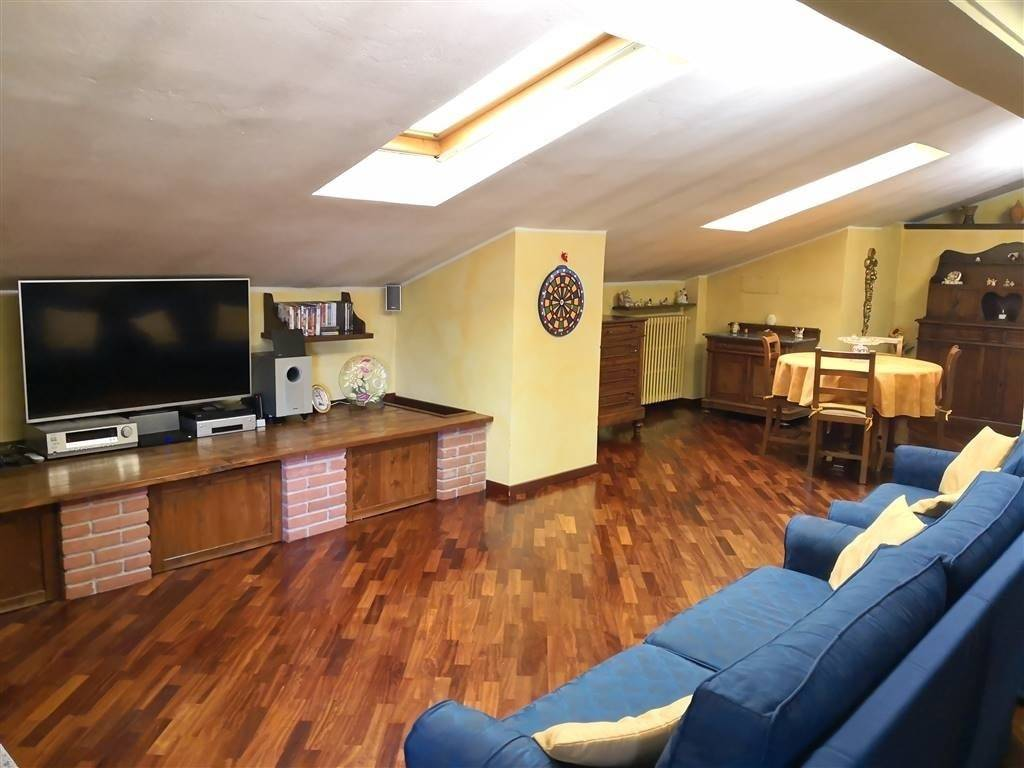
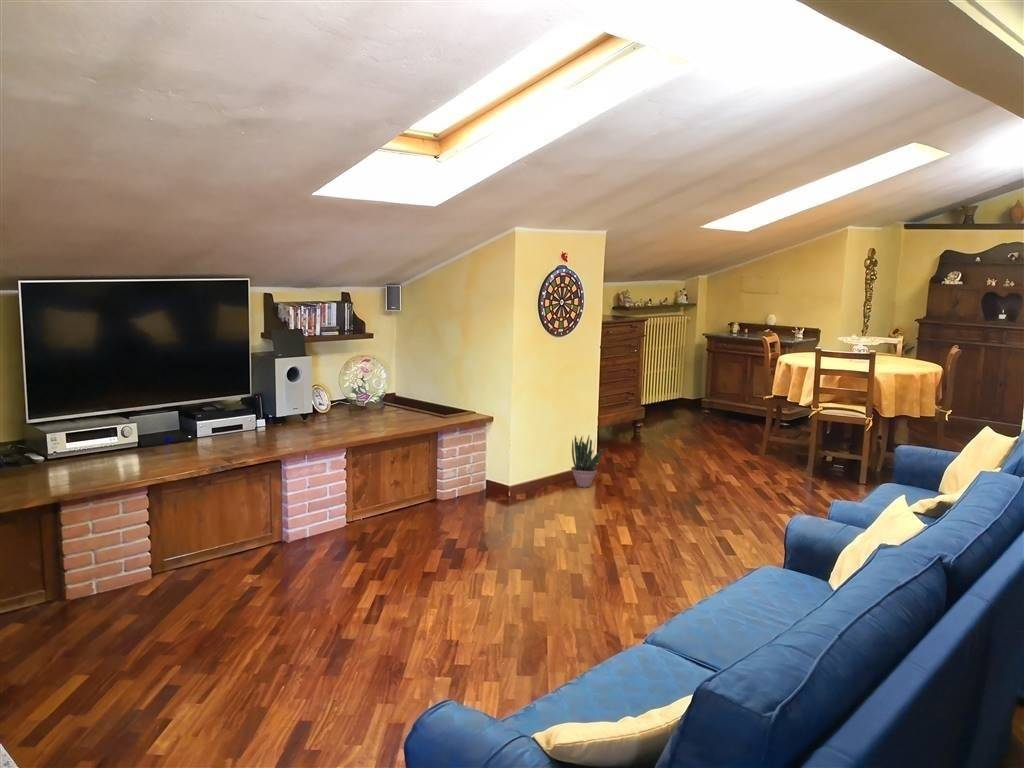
+ potted plant [570,435,605,489]
